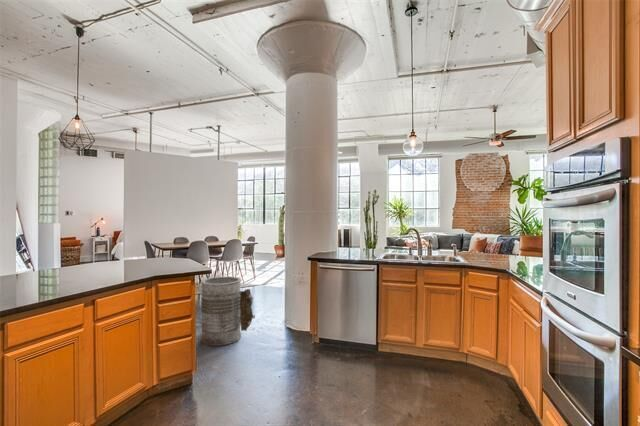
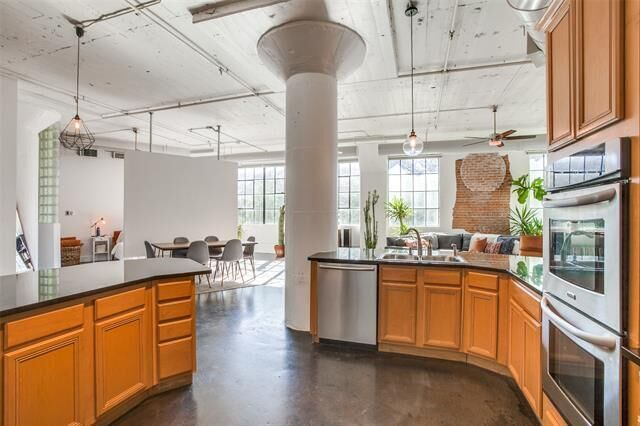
- trash can [200,276,256,347]
